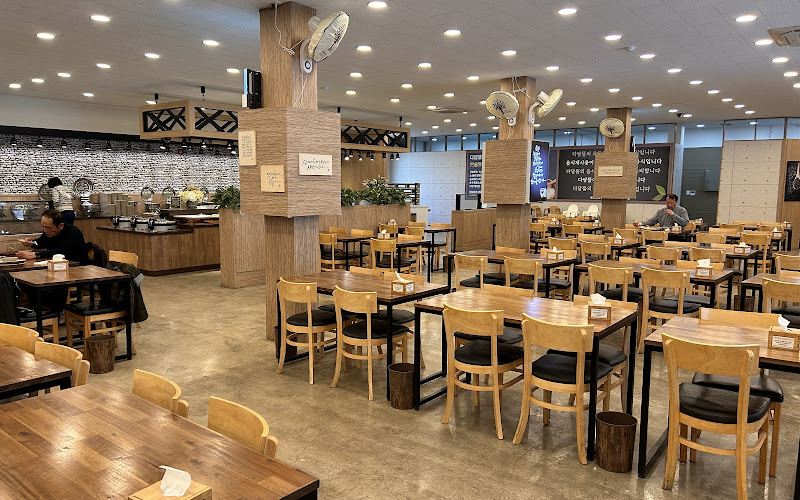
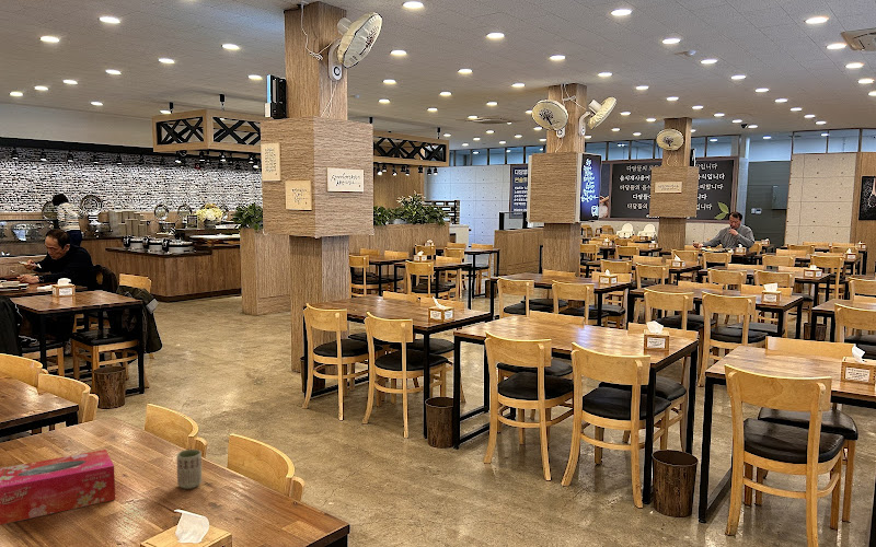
+ cup [176,449,203,490]
+ tissue box [0,449,116,526]
